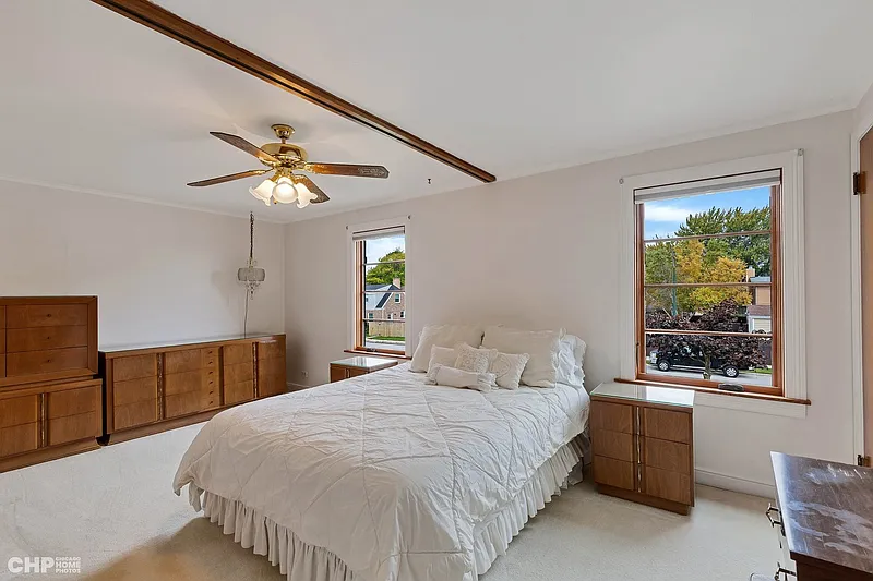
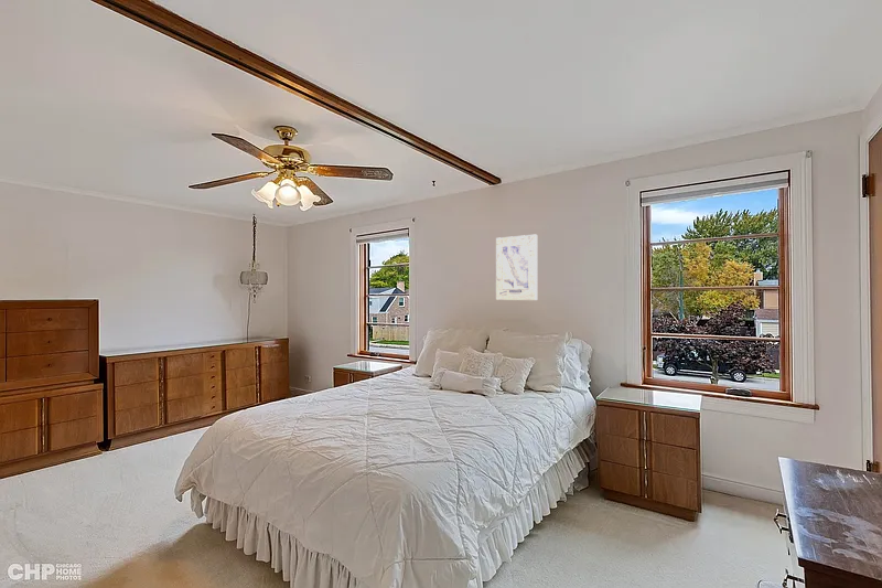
+ wall art [495,234,538,301]
